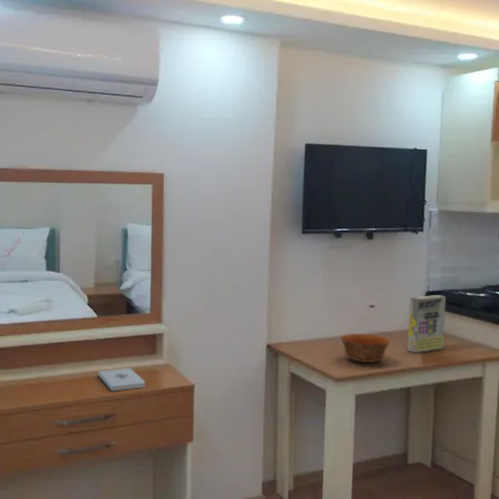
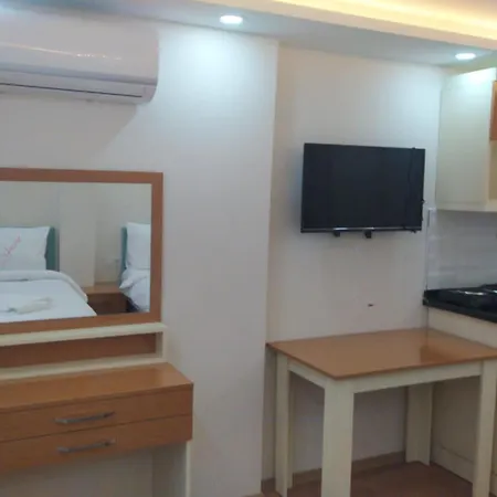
- cereal box [406,294,447,354]
- bowl [339,333,391,364]
- notepad [98,367,146,391]
